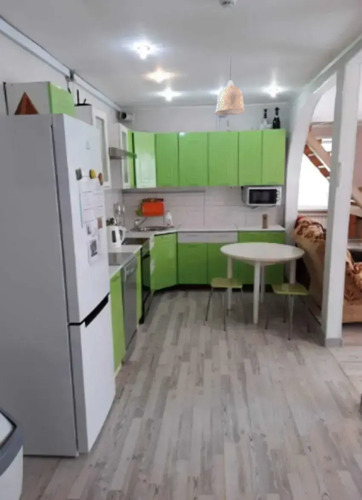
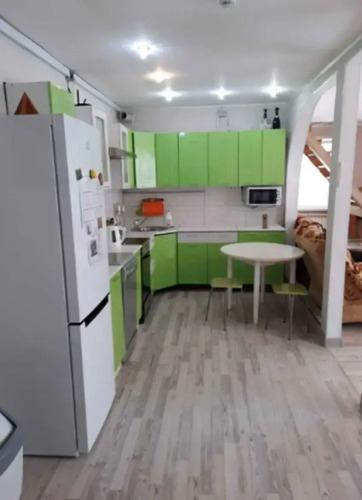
- pendant lamp [214,51,246,116]
